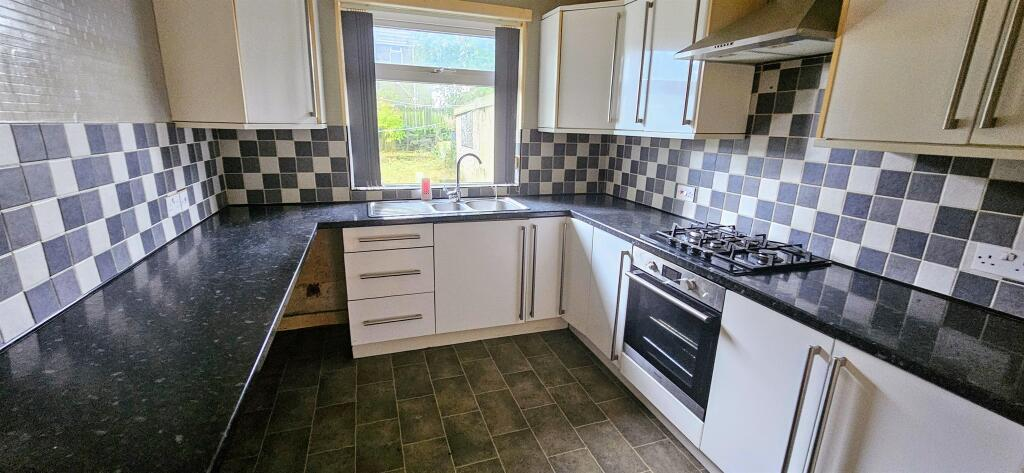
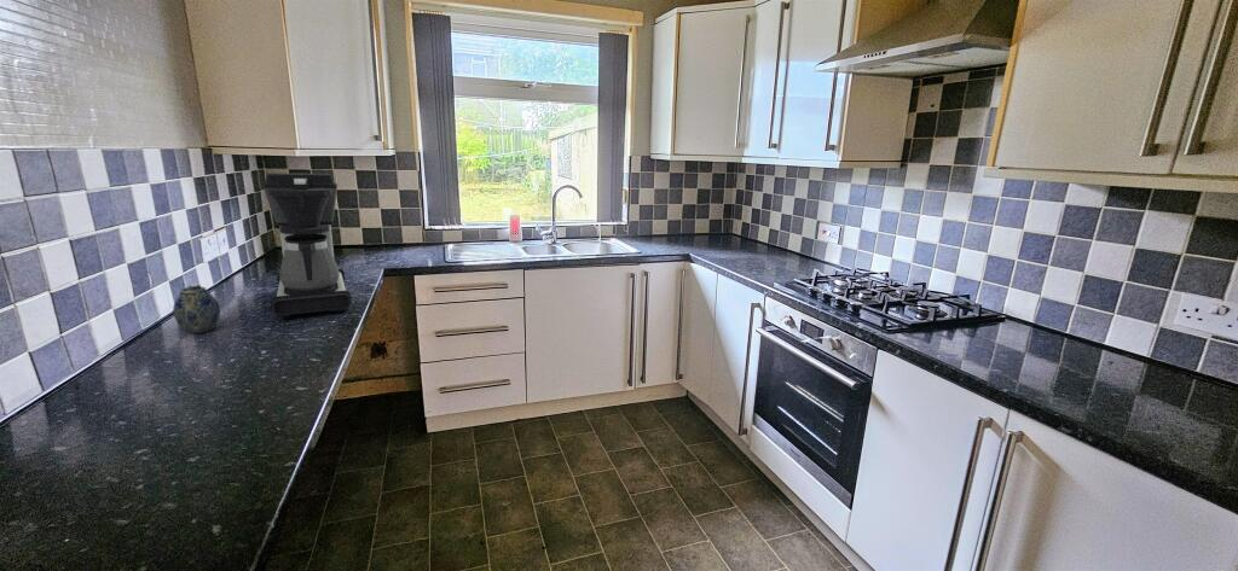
+ teapot [172,284,221,334]
+ coffee maker [261,171,353,319]
